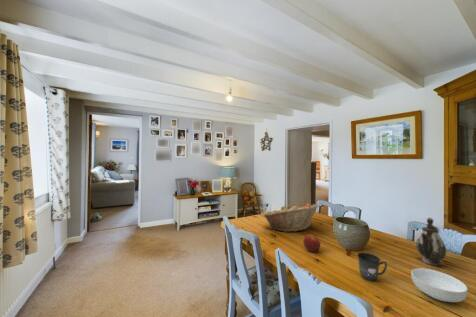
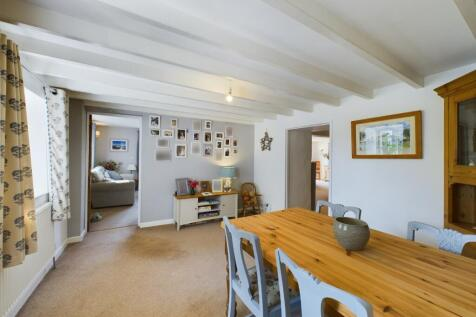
- apple [302,234,321,253]
- cereal bowl [410,267,469,303]
- fruit basket [262,203,320,233]
- mug [356,252,388,282]
- teapot [415,217,447,267]
